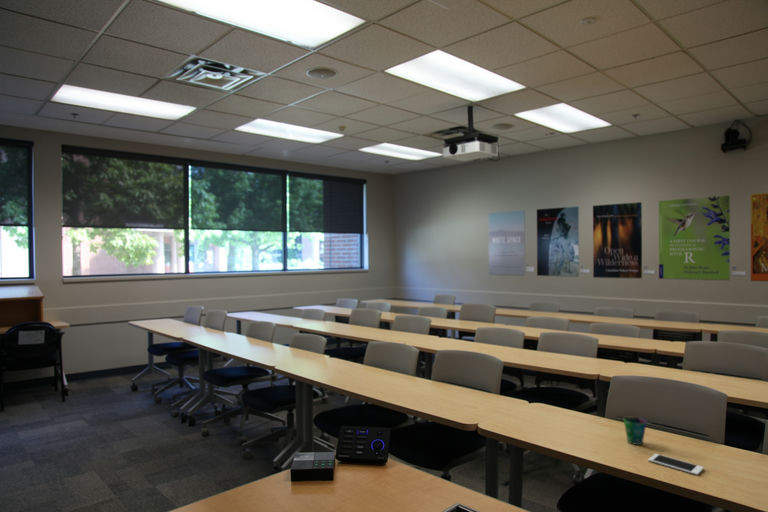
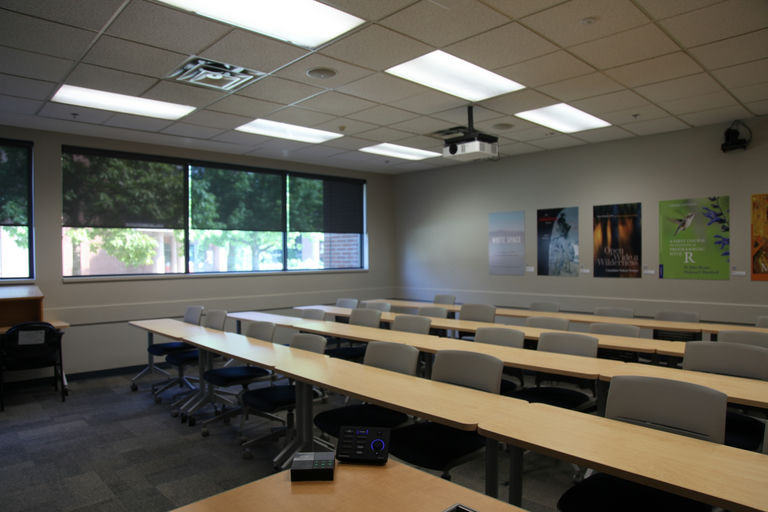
- cell phone [647,453,705,476]
- cup [623,416,648,446]
